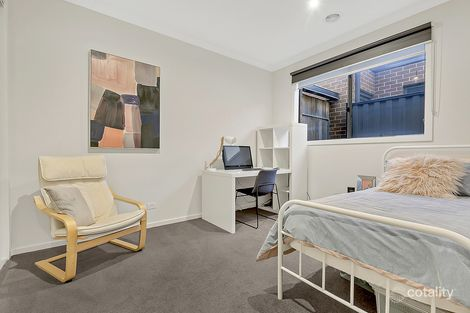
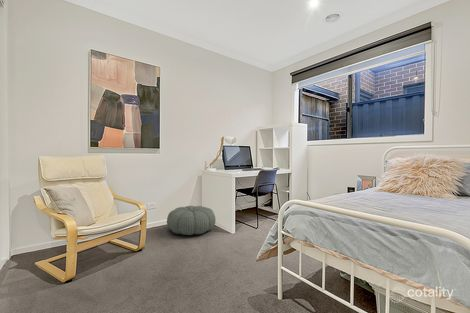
+ pouf [166,205,217,236]
